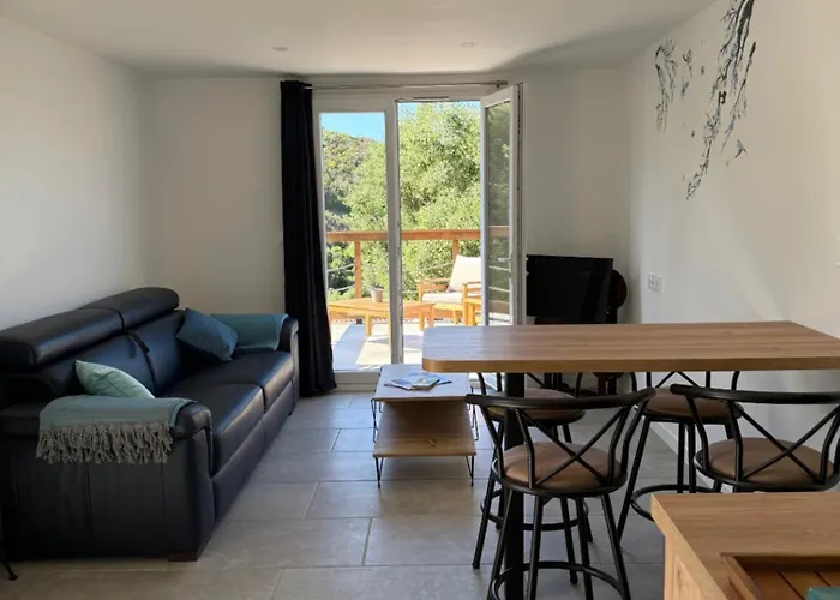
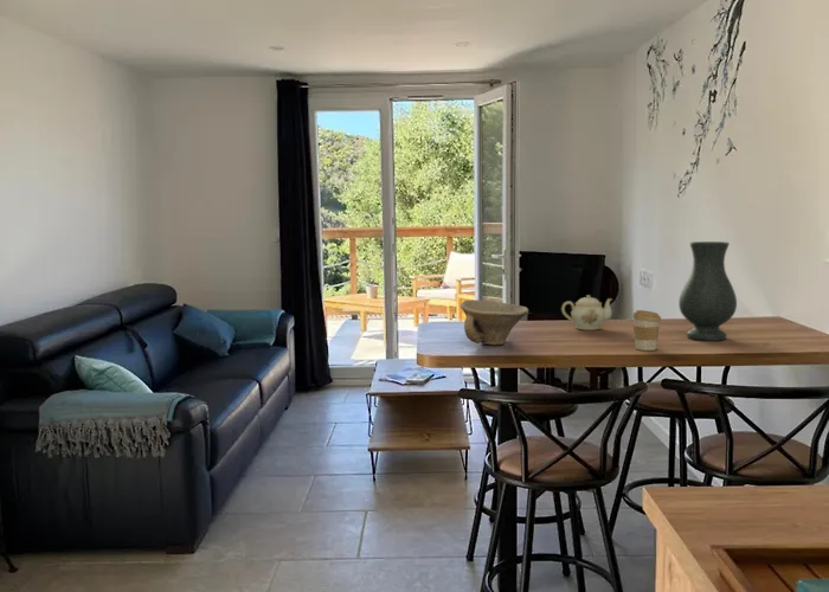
+ bowl [460,298,529,346]
+ coffee cup [631,309,662,352]
+ vase [677,240,738,342]
+ teapot [560,294,613,332]
